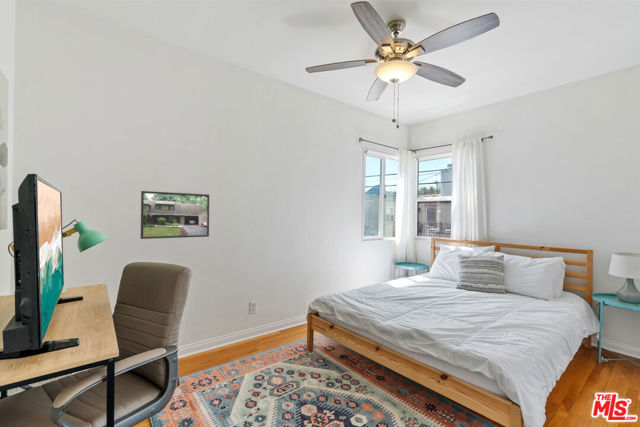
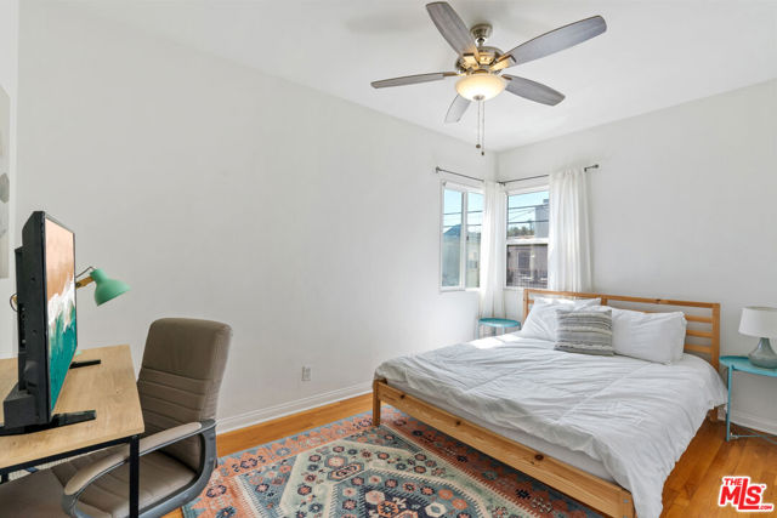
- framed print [140,190,210,240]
